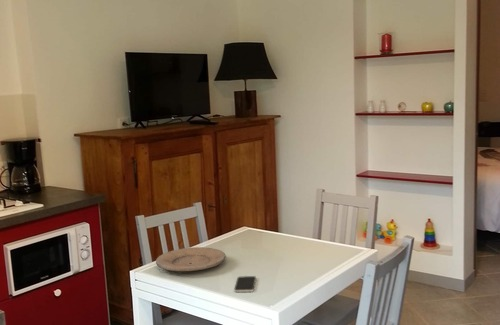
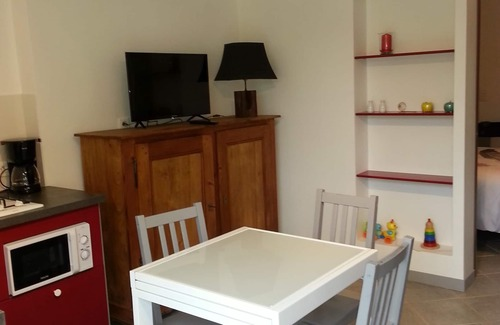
- smartphone [233,275,257,293]
- plate [155,246,227,272]
